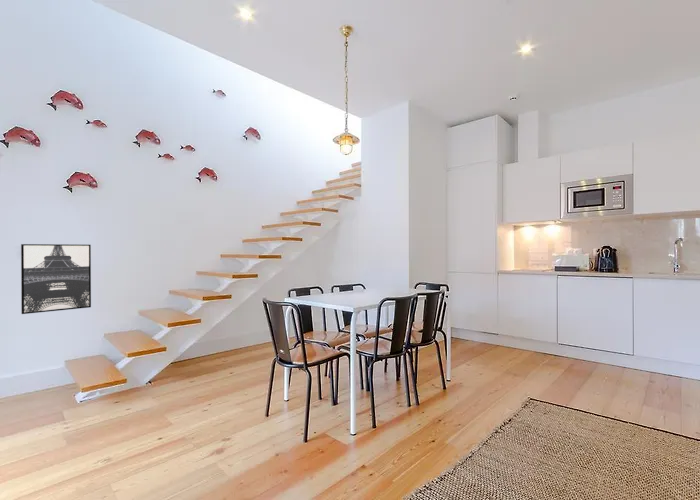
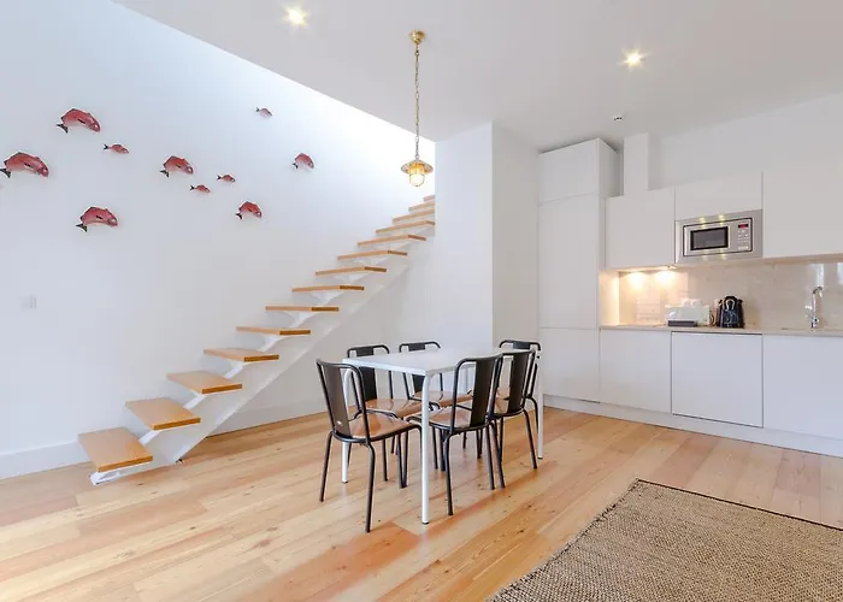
- wall art [20,243,92,315]
